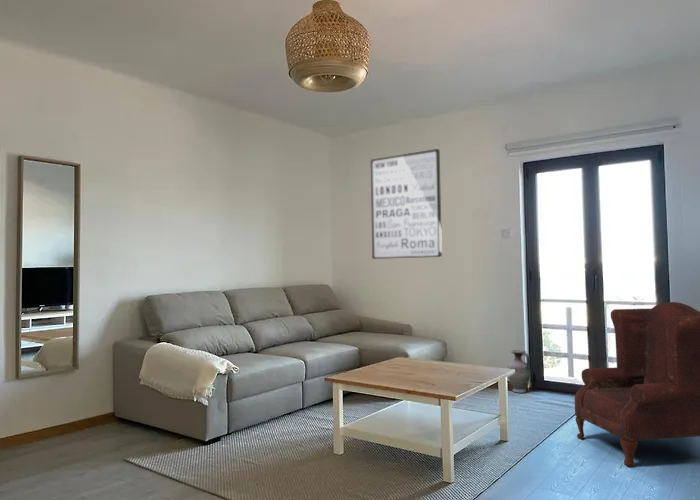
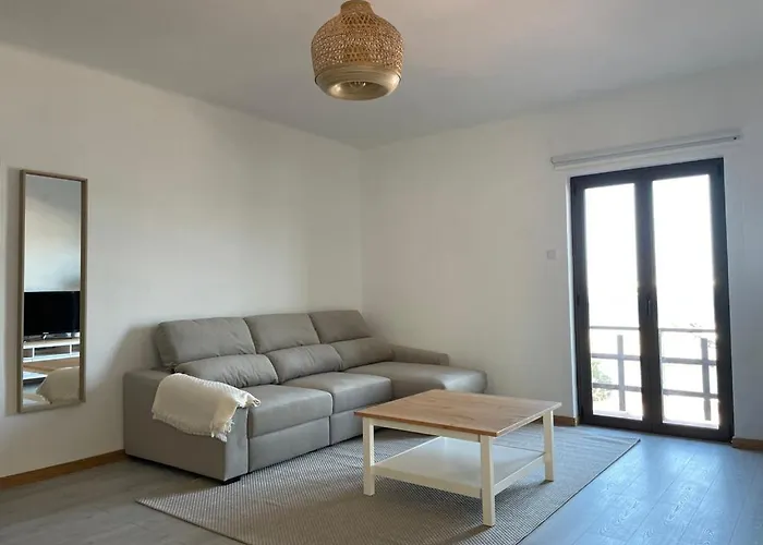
- vase [506,349,532,394]
- armchair [574,301,700,468]
- wall art [370,148,443,260]
